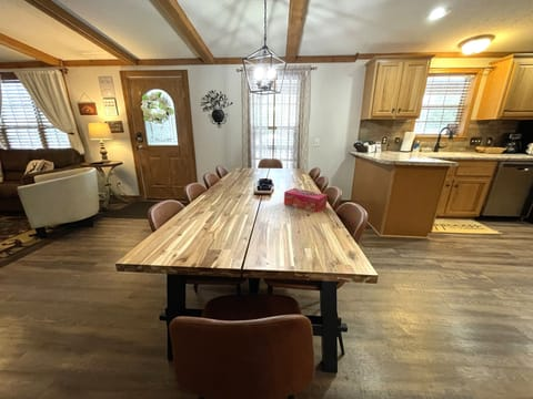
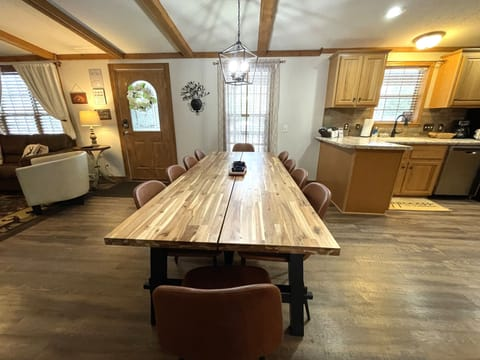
- tissue box [283,187,329,213]
